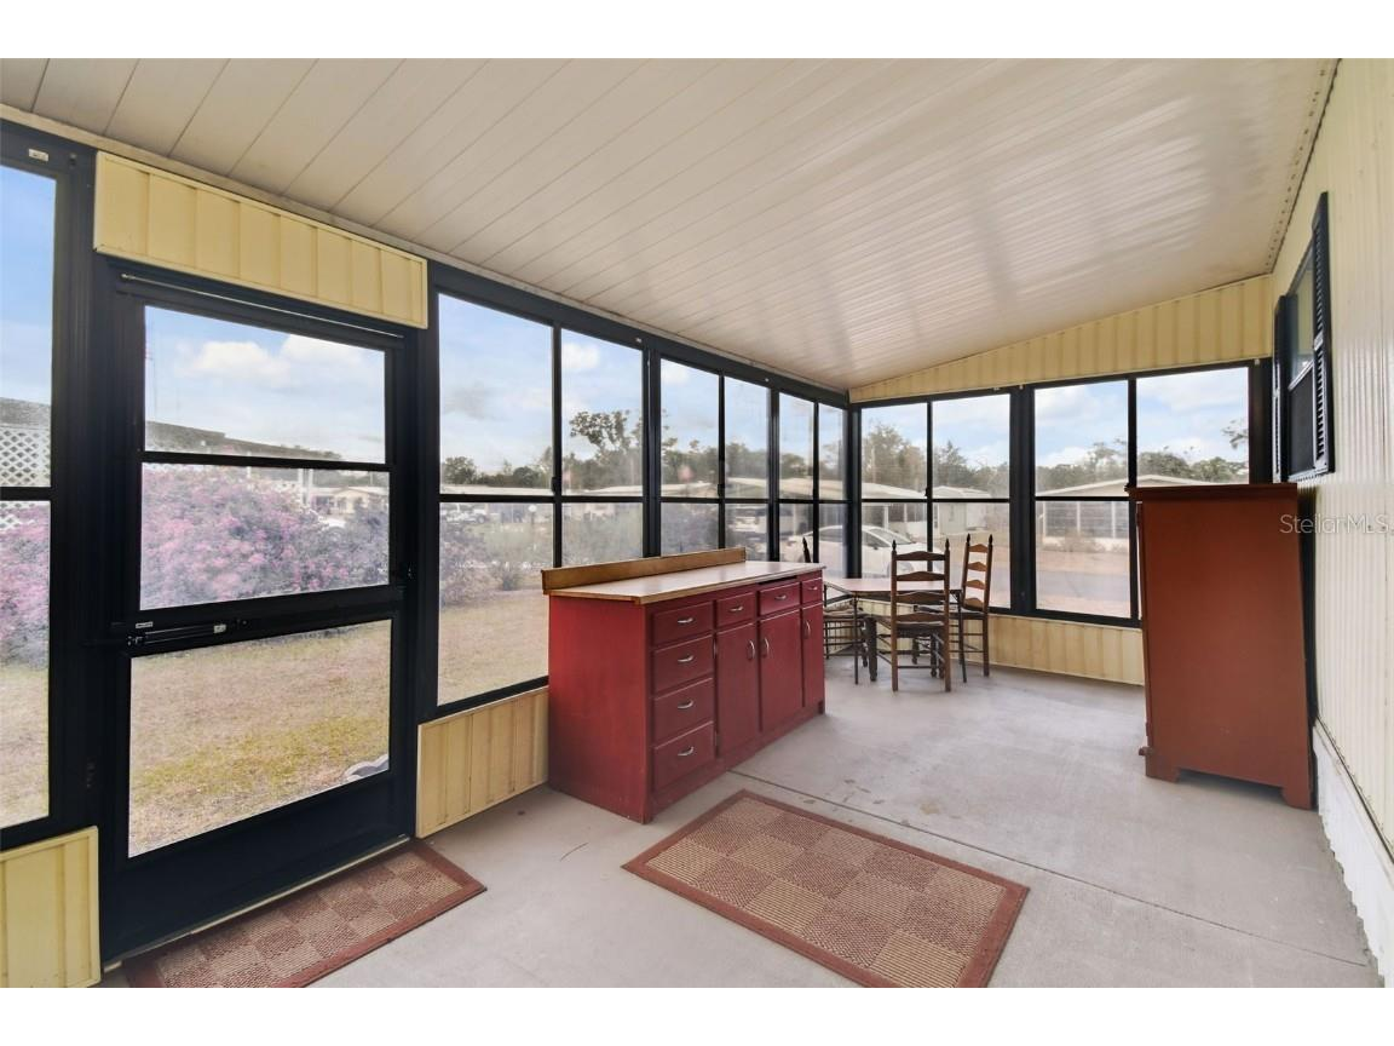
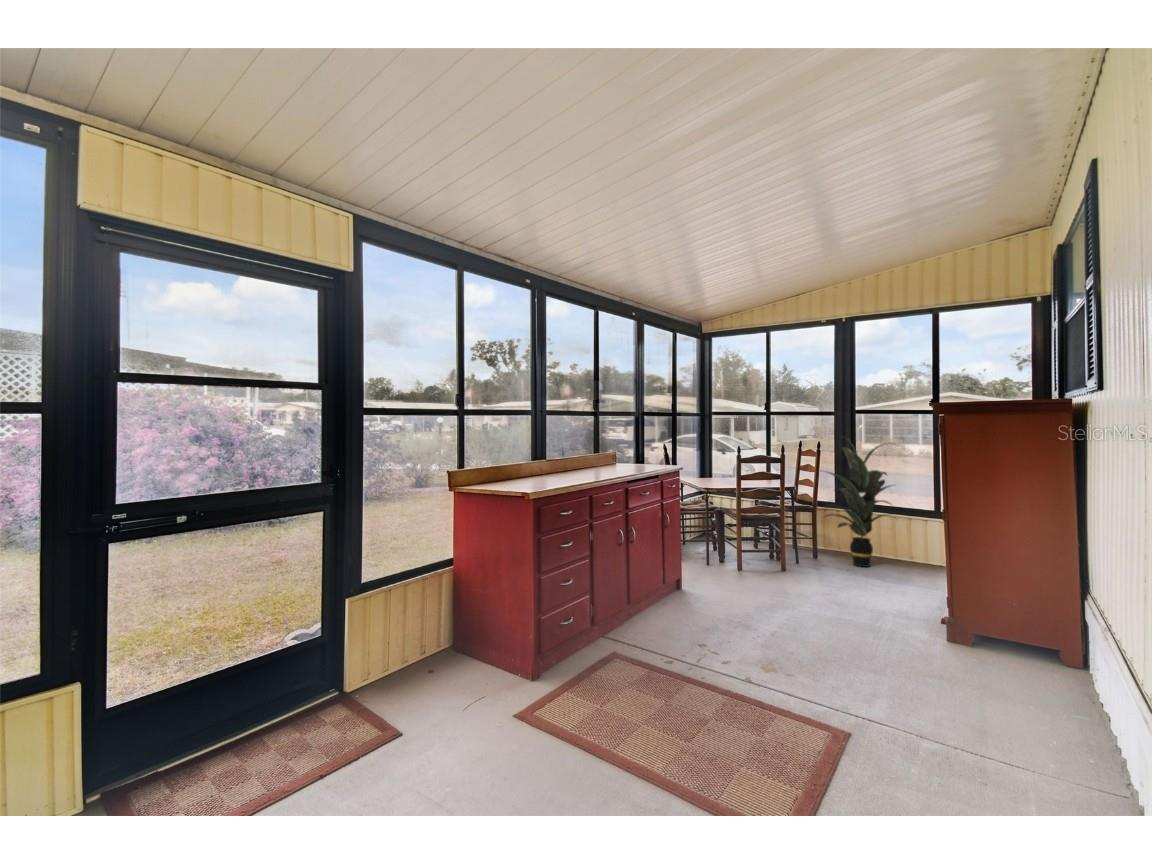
+ indoor plant [809,435,899,568]
